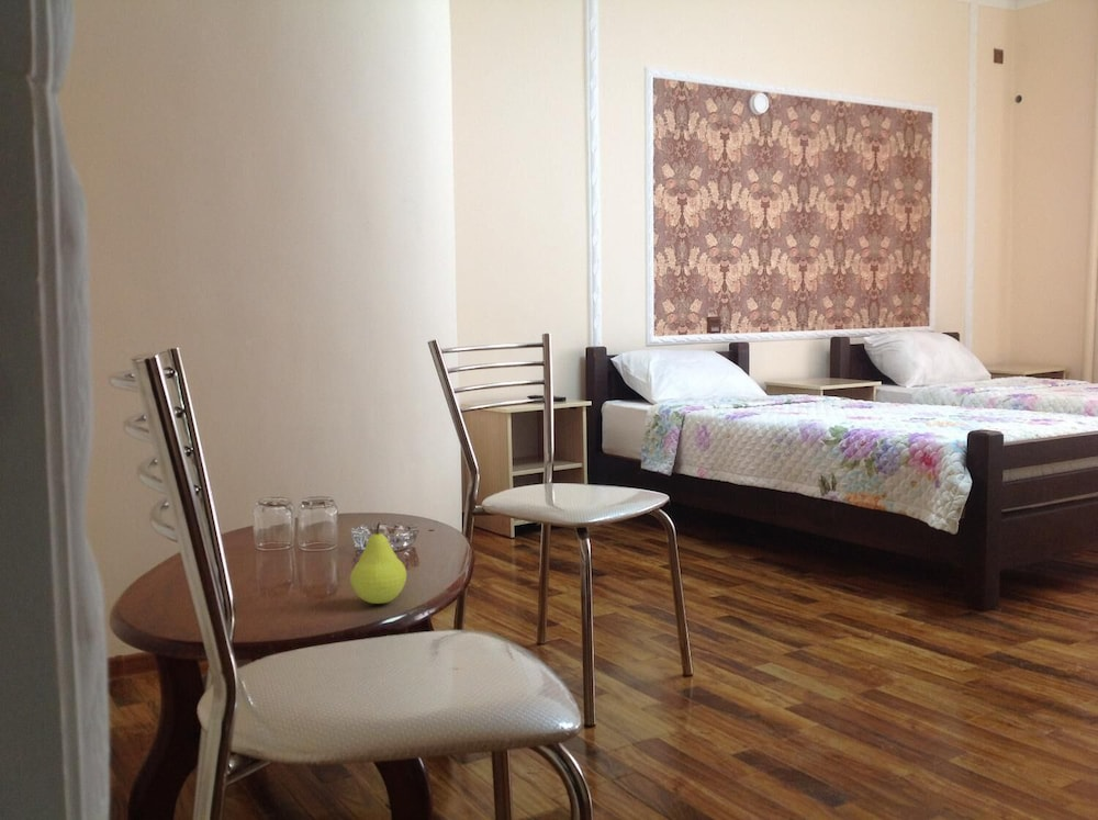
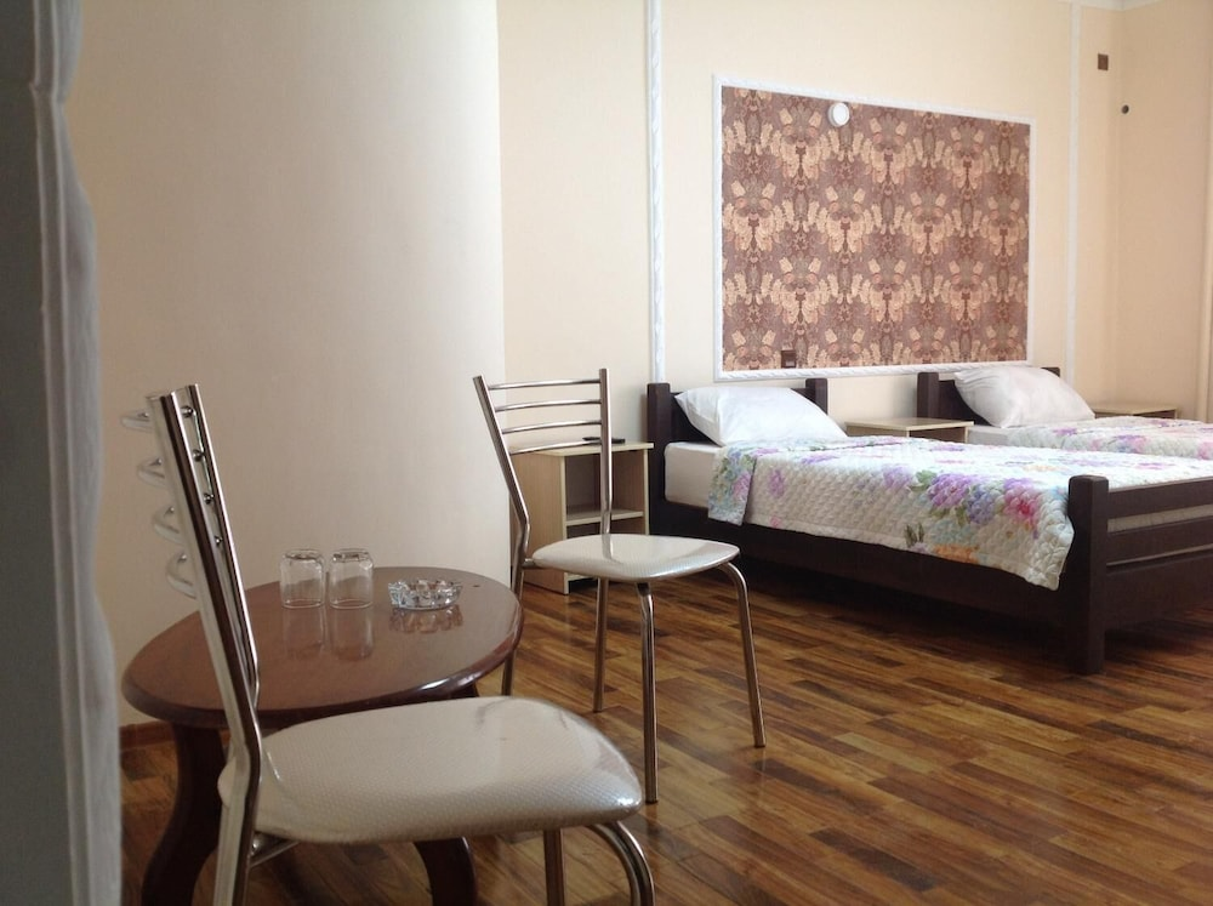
- fruit [349,521,407,605]
